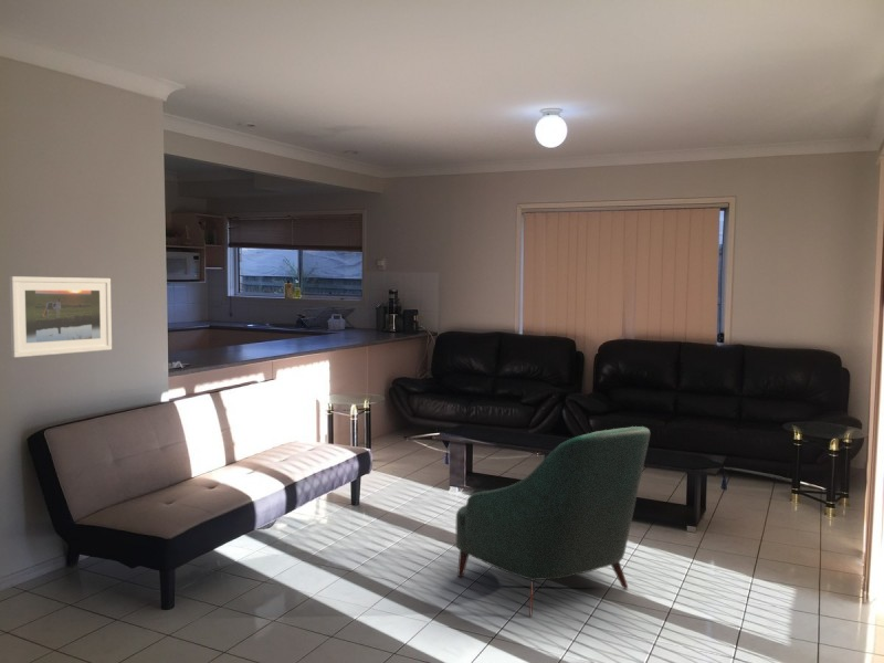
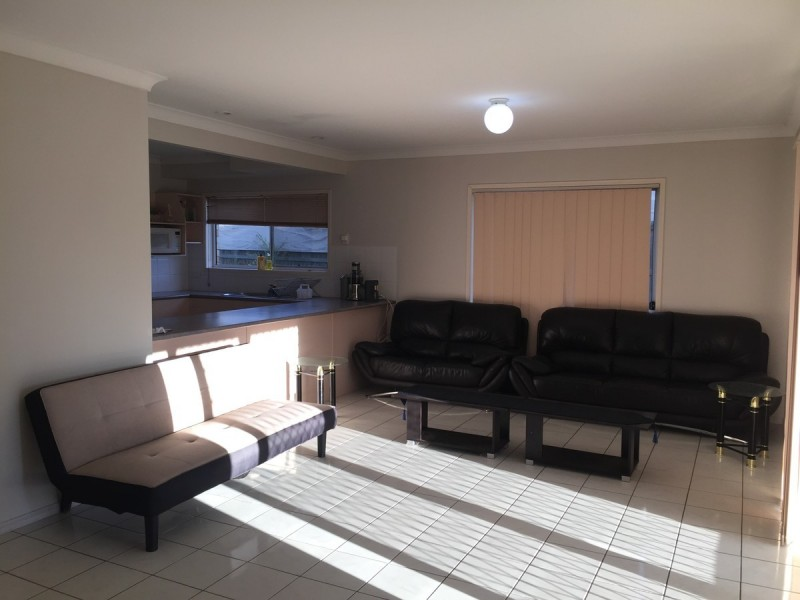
- armchair [455,425,651,618]
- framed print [9,275,113,359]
